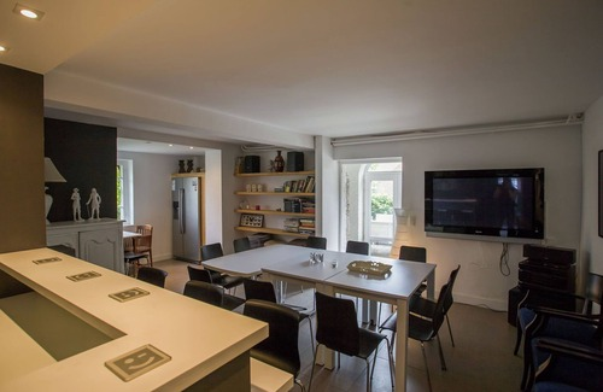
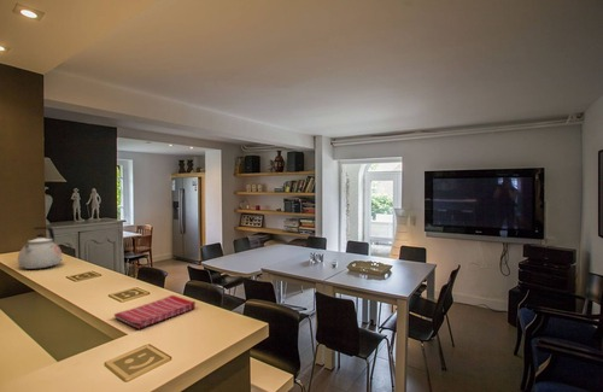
+ kettle [17,226,63,270]
+ dish towel [113,294,197,329]
